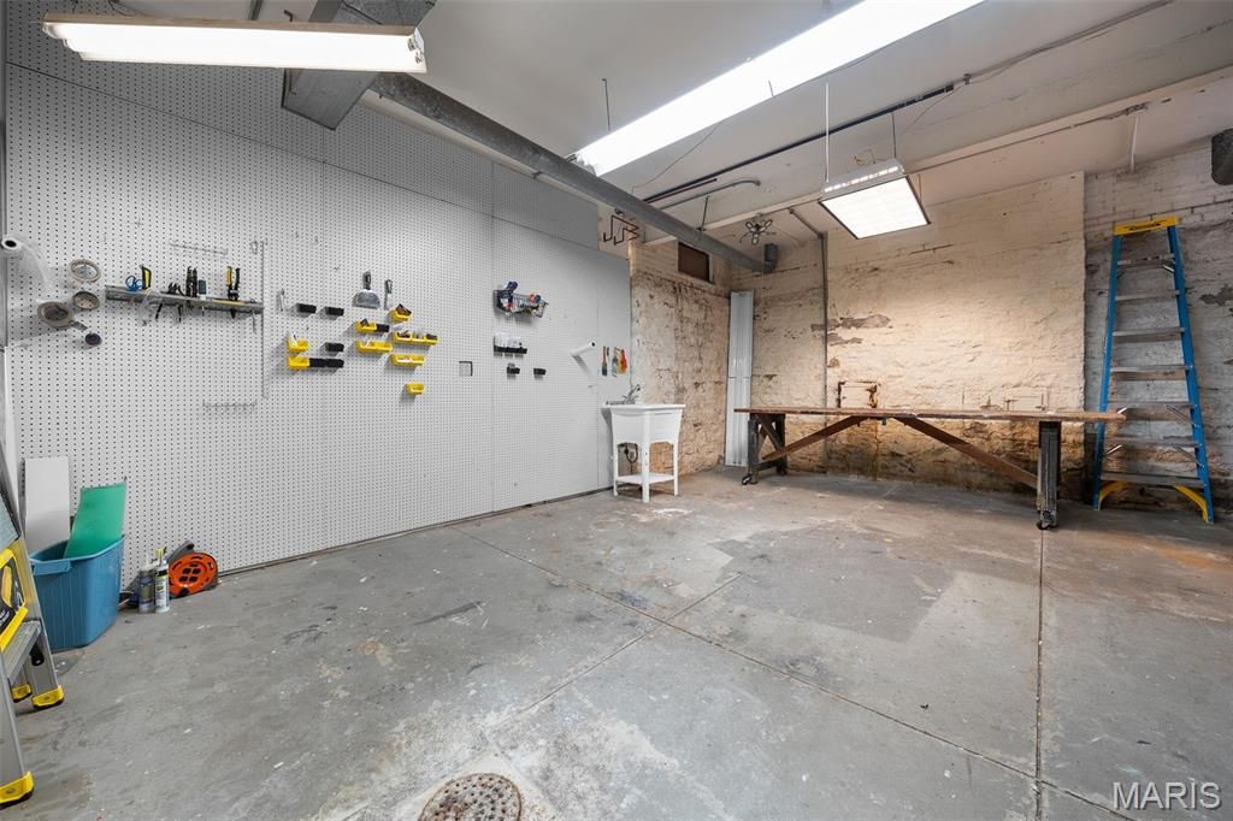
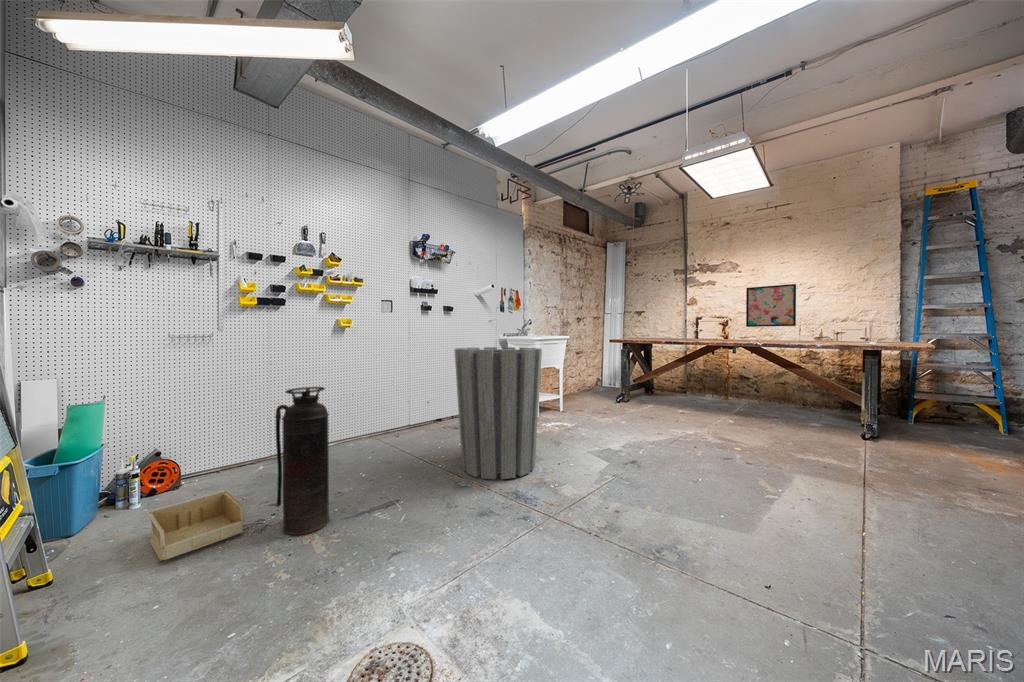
+ fire extinguisher [274,386,330,536]
+ wall art [745,283,797,328]
+ storage bin [146,489,246,562]
+ trash can [454,346,543,480]
